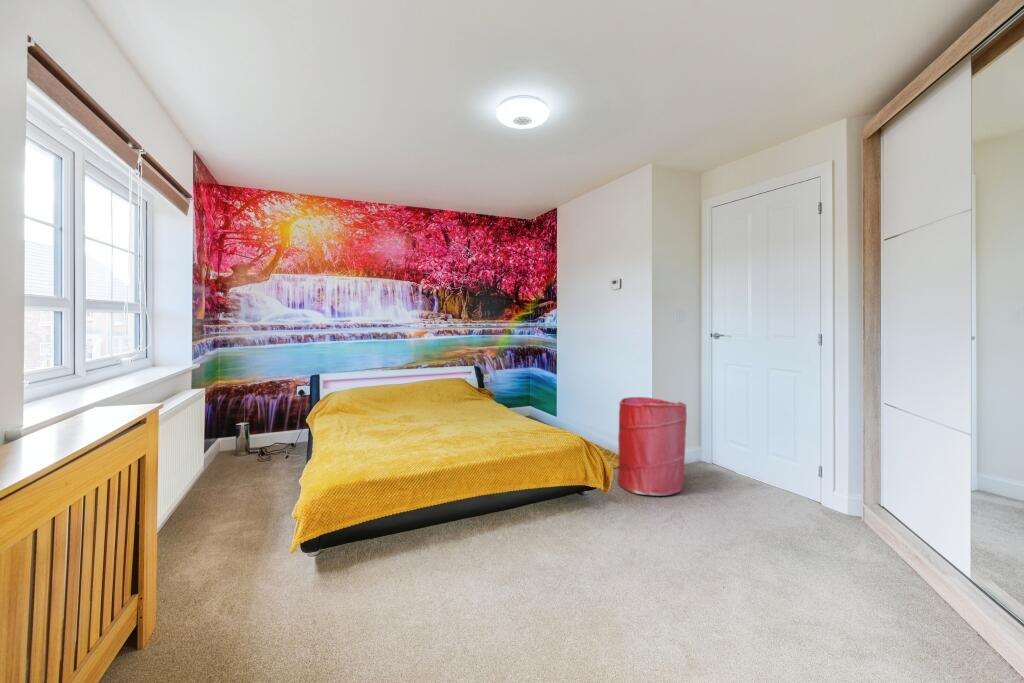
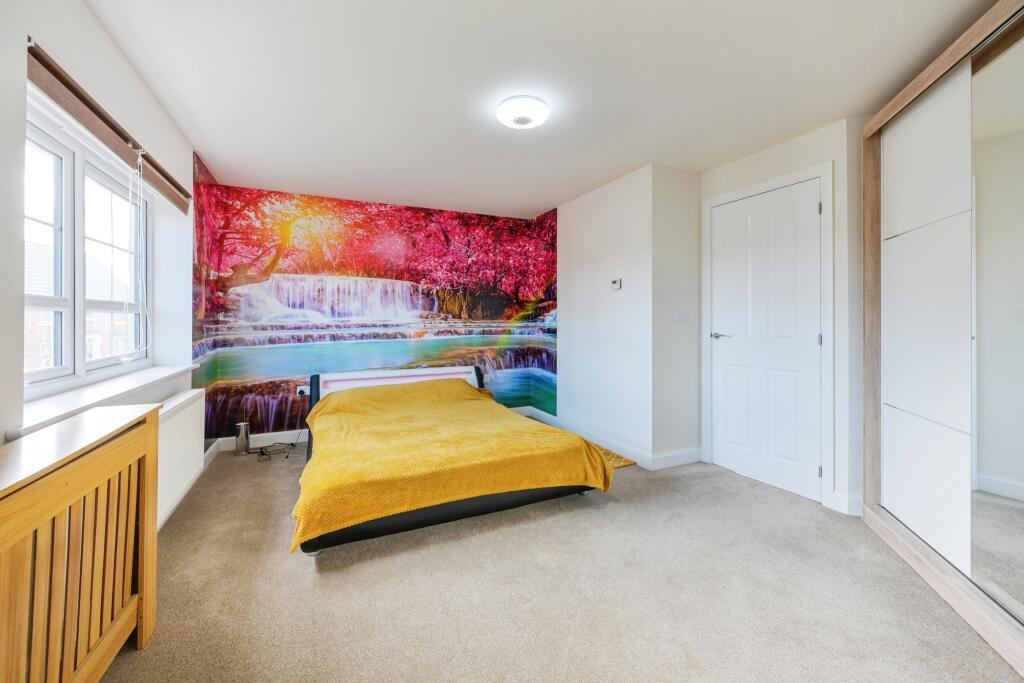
- laundry hamper [617,396,688,496]
